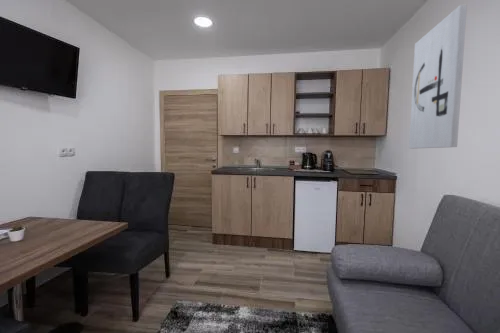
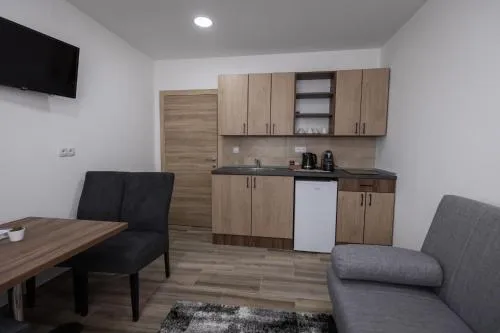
- wall art [408,4,468,149]
